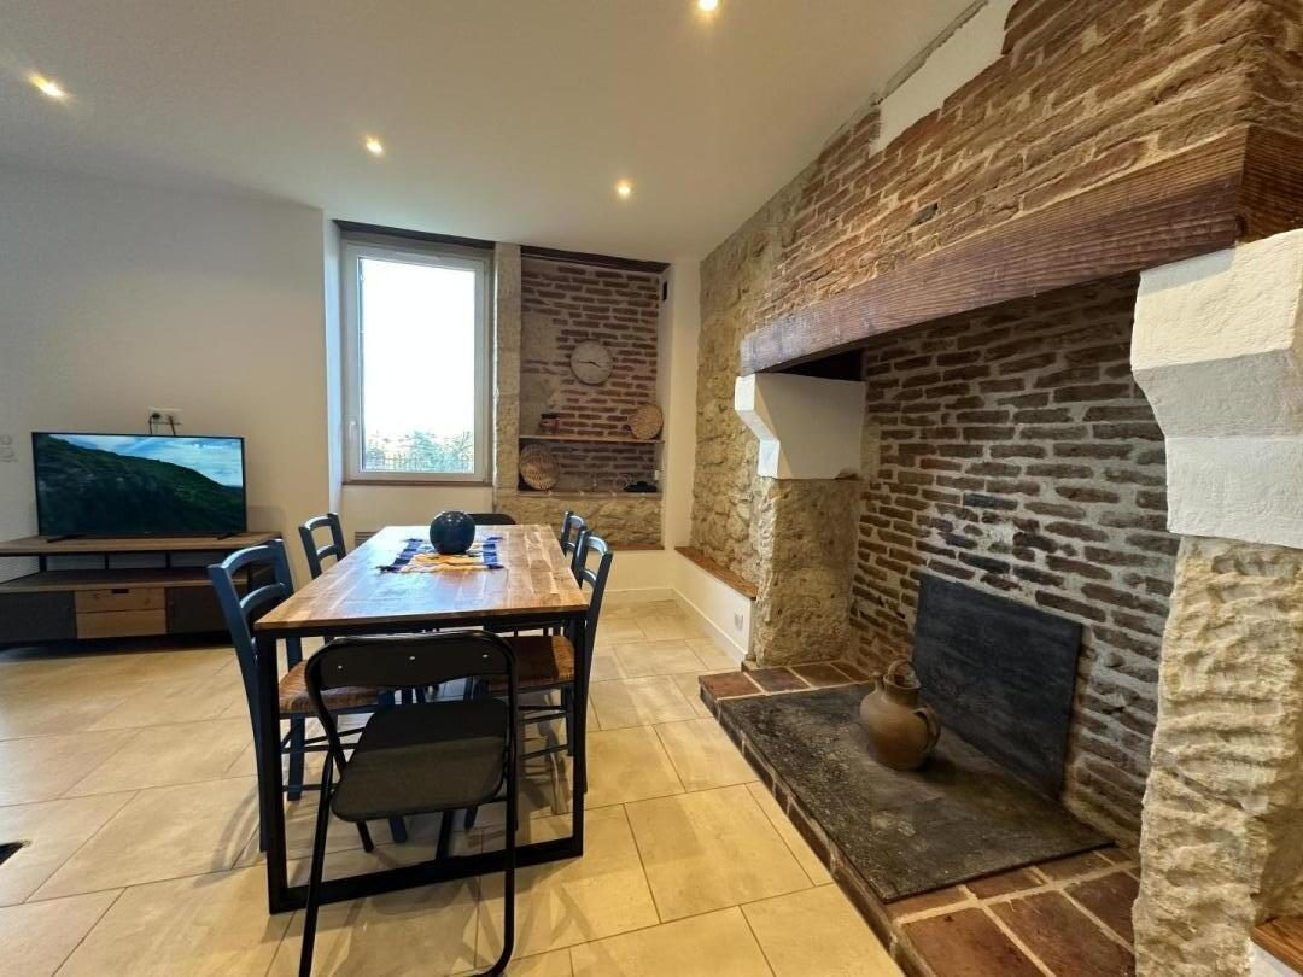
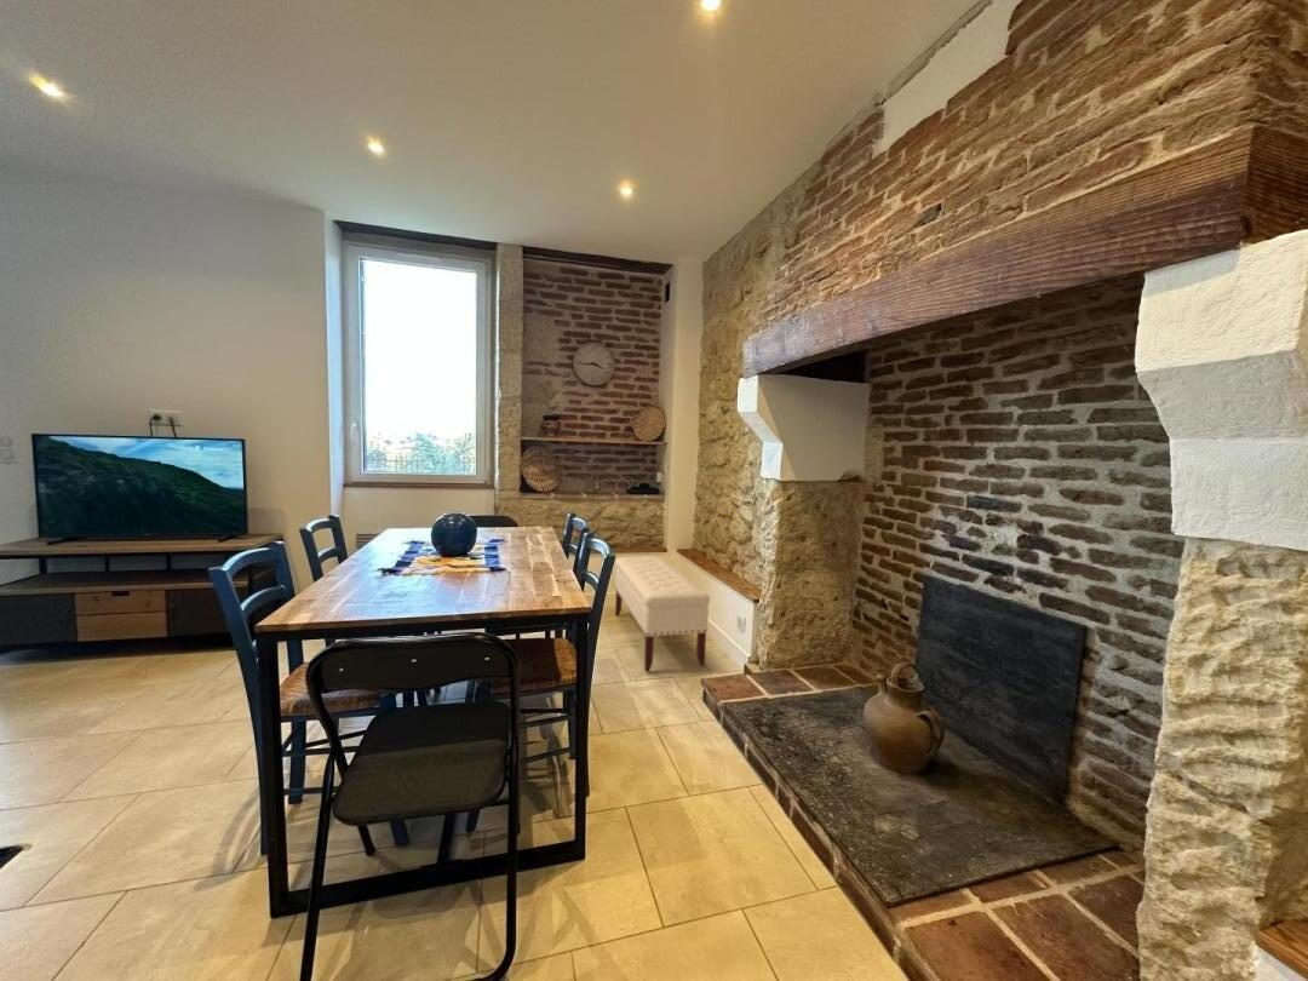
+ bench [613,555,711,672]
